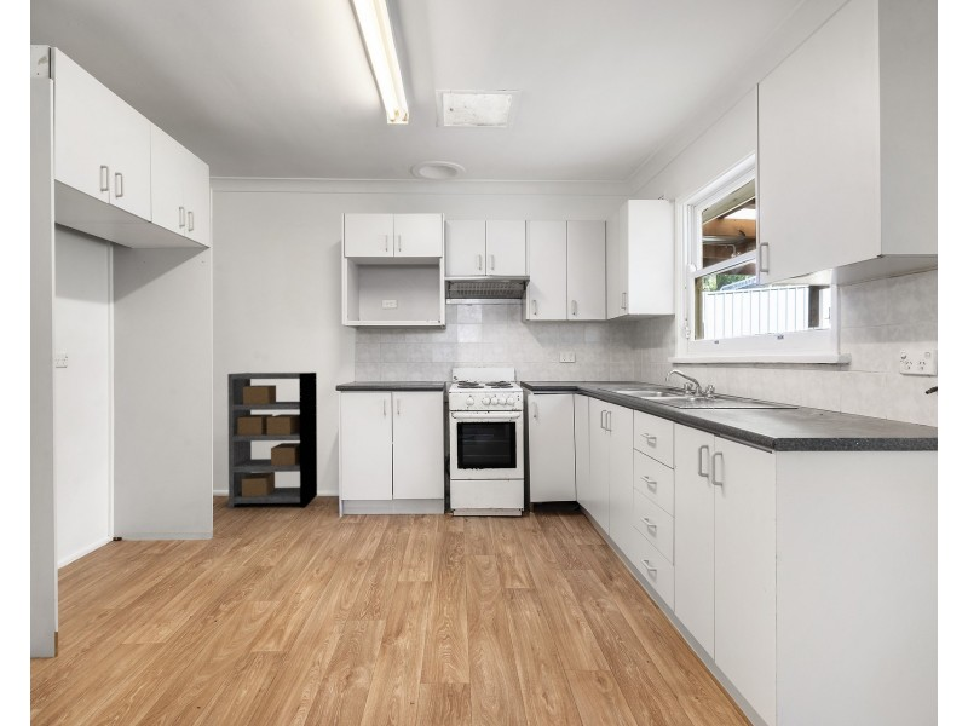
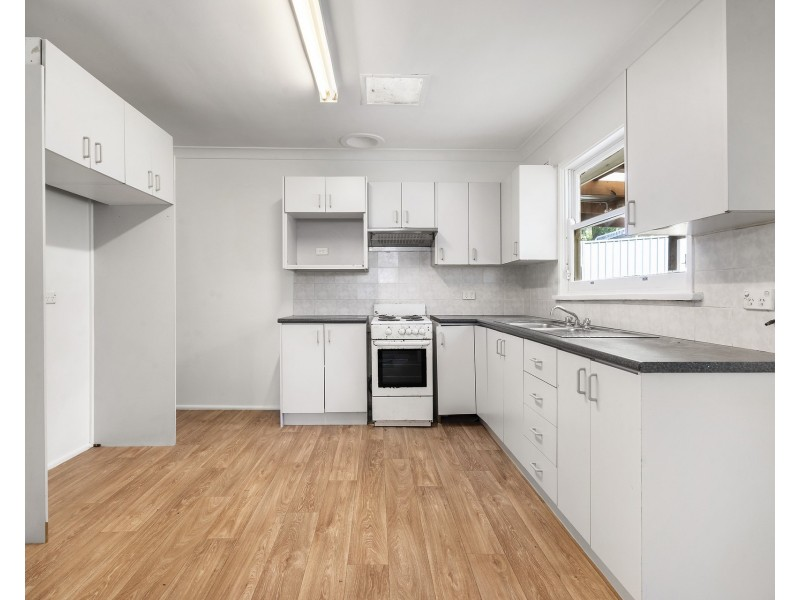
- shelving unit [226,371,318,509]
